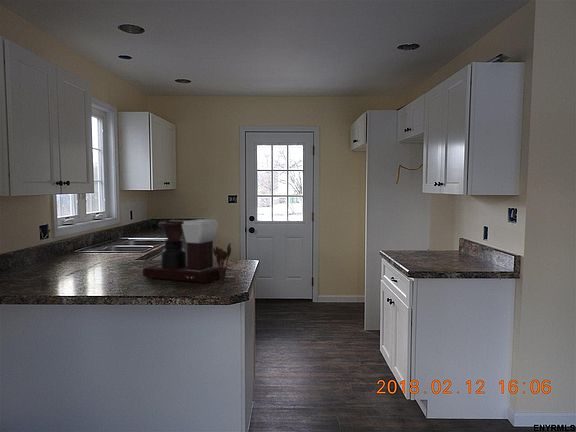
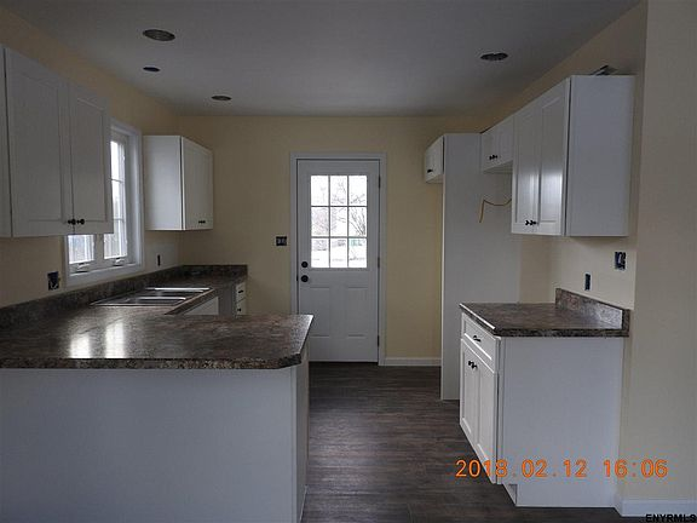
- coffee maker [142,218,226,285]
- utensil holder [213,242,232,284]
